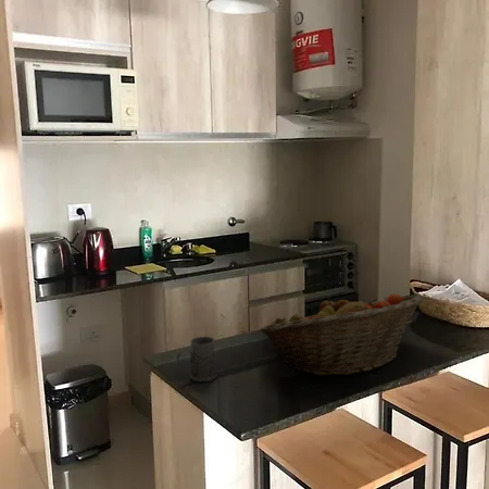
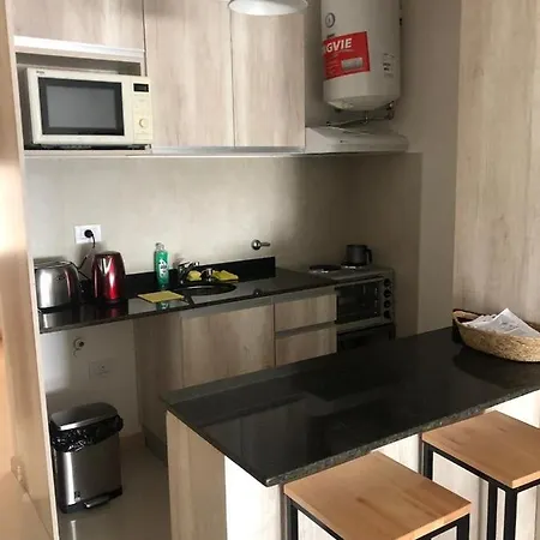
- mug [176,336,218,383]
- fruit basket [260,292,425,377]
